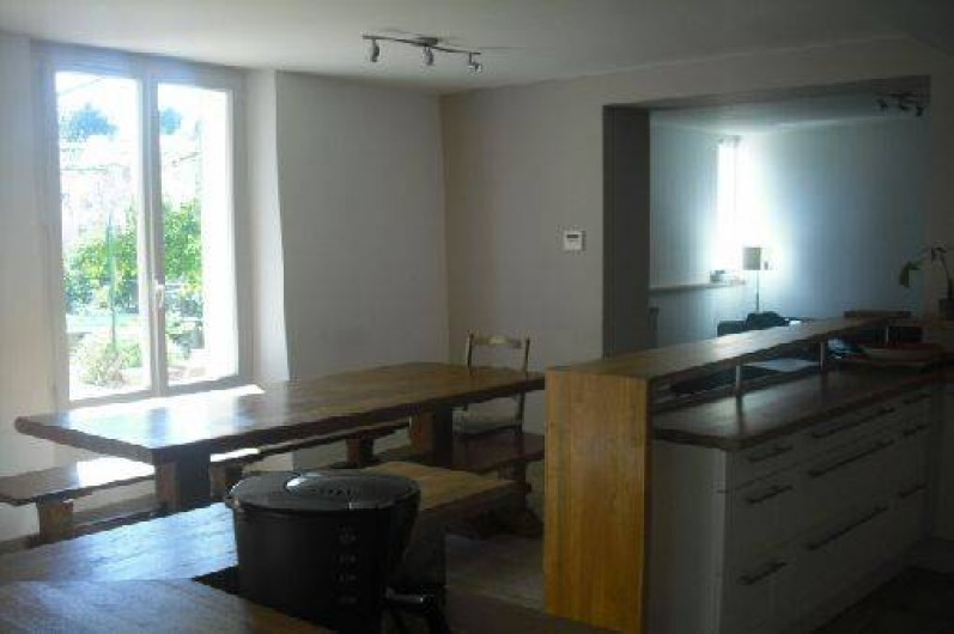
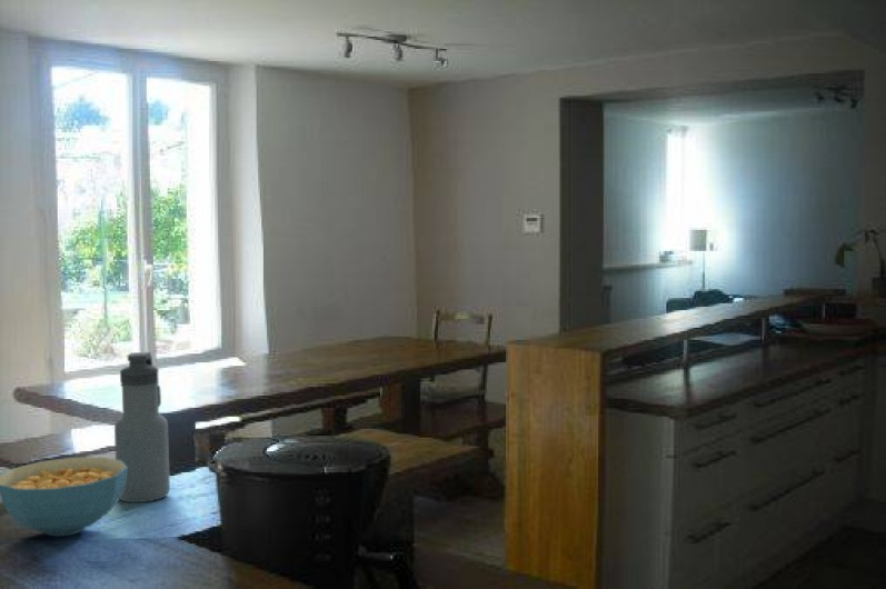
+ water bottle [113,351,171,503]
+ cereal bowl [0,456,128,537]
